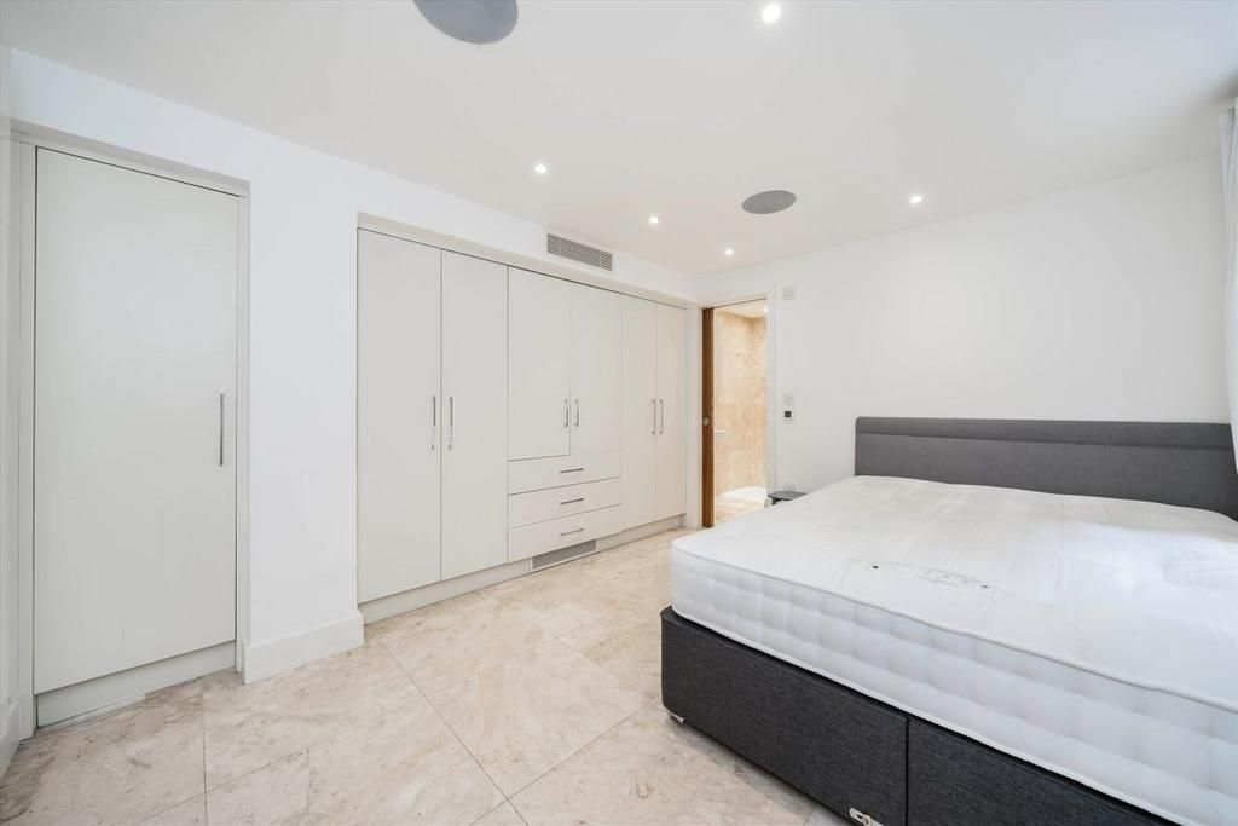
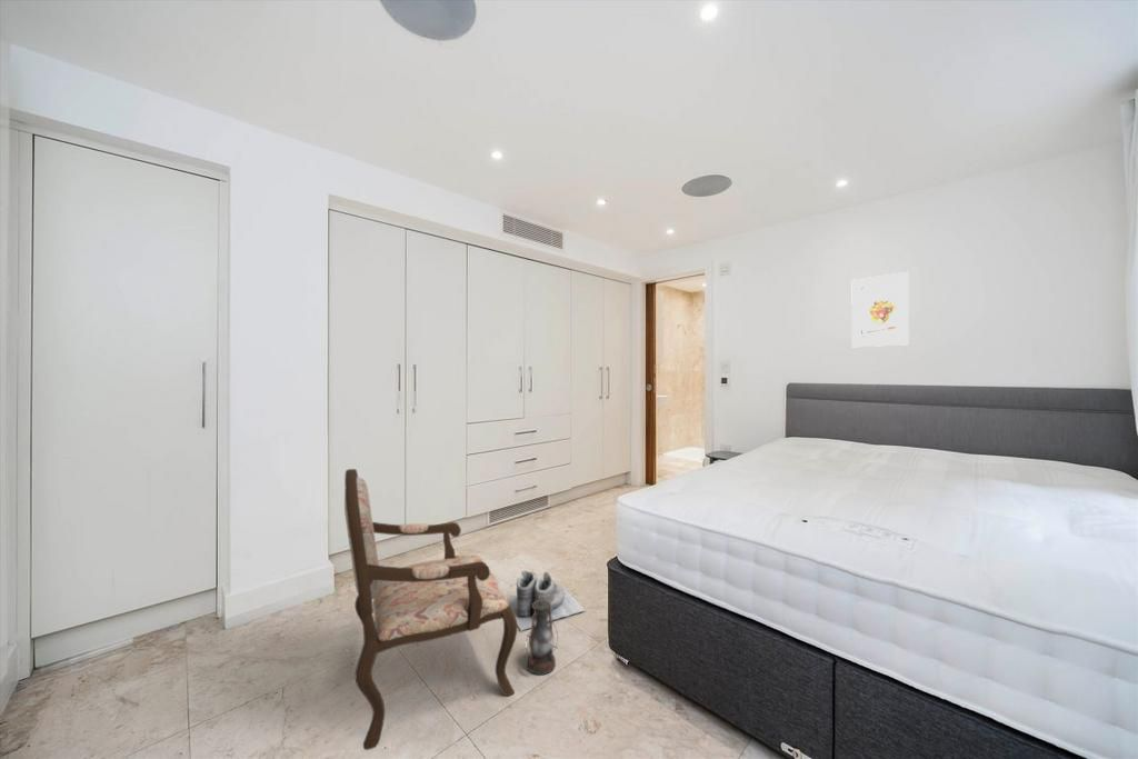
+ armchair [343,468,518,751]
+ boots [506,569,586,632]
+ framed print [850,271,910,348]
+ lantern [526,592,559,676]
